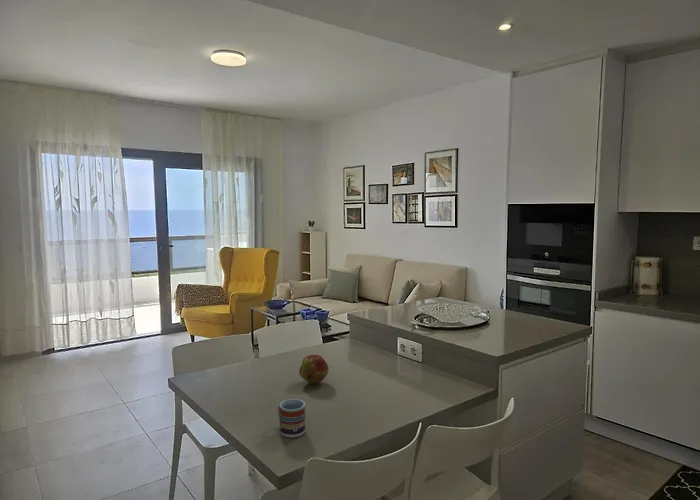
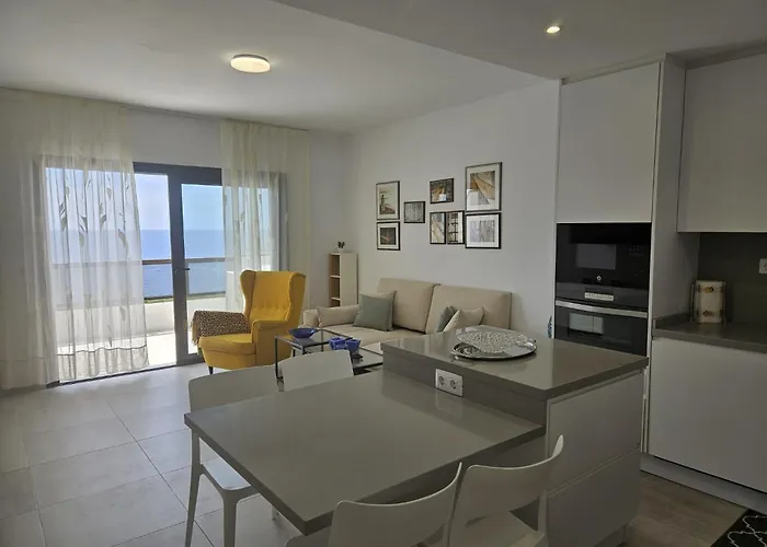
- fruit [298,354,329,385]
- cup [277,398,306,439]
